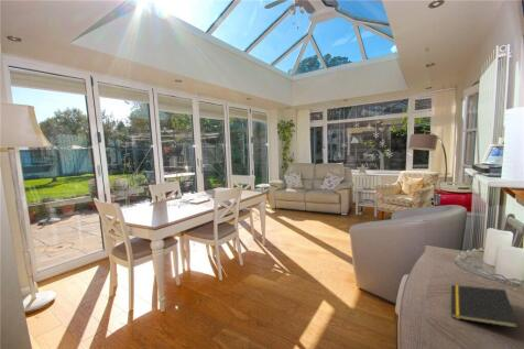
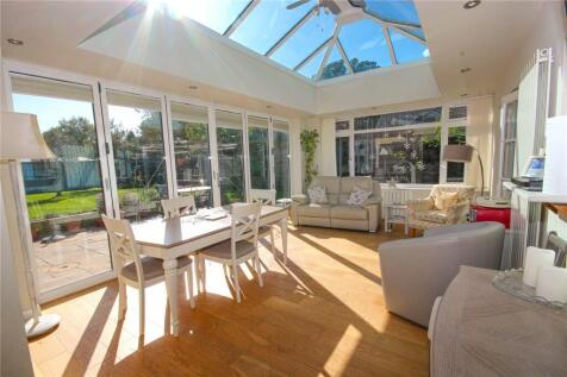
- notepad [450,284,520,329]
